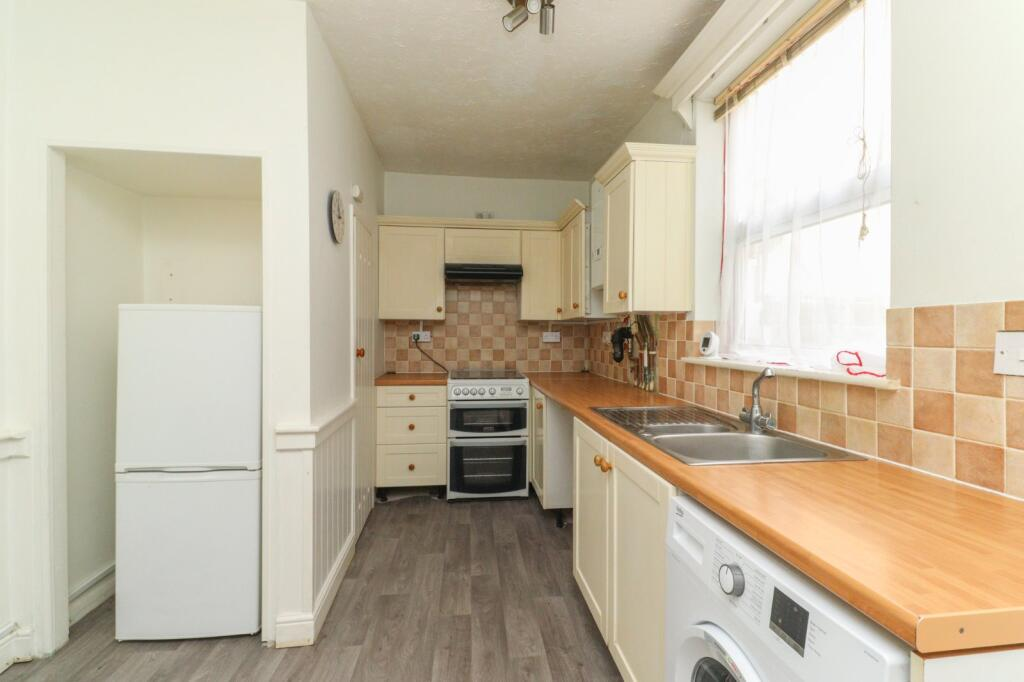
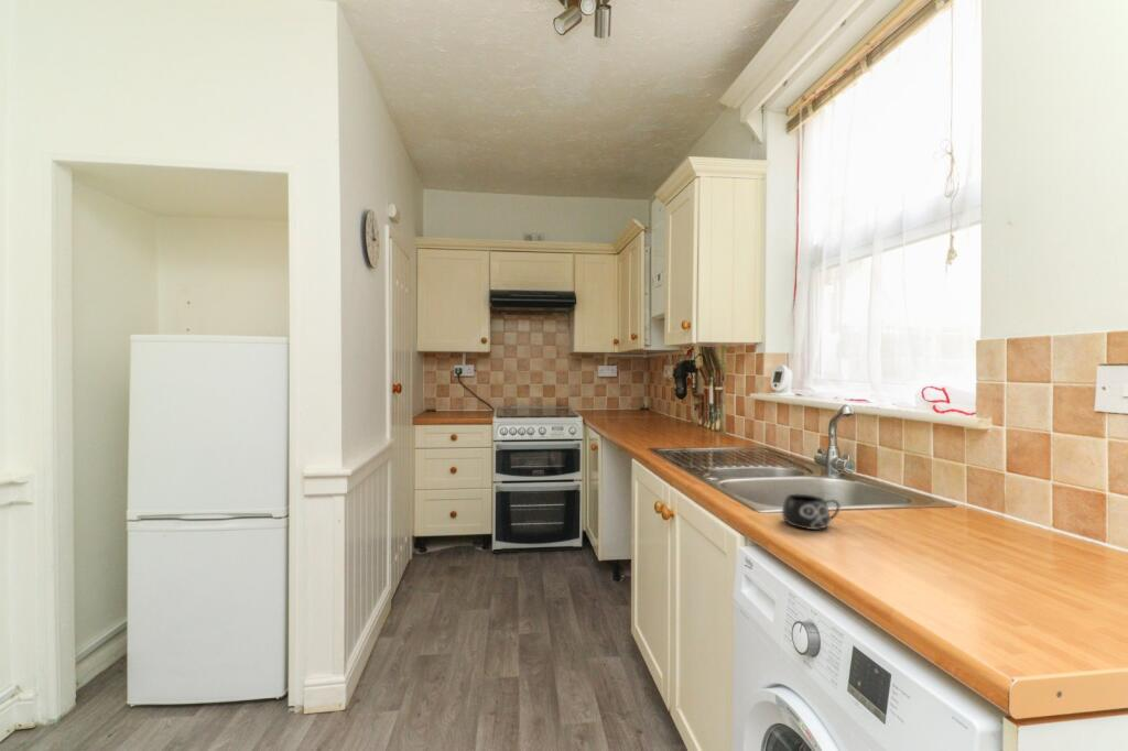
+ mug [781,492,840,531]
